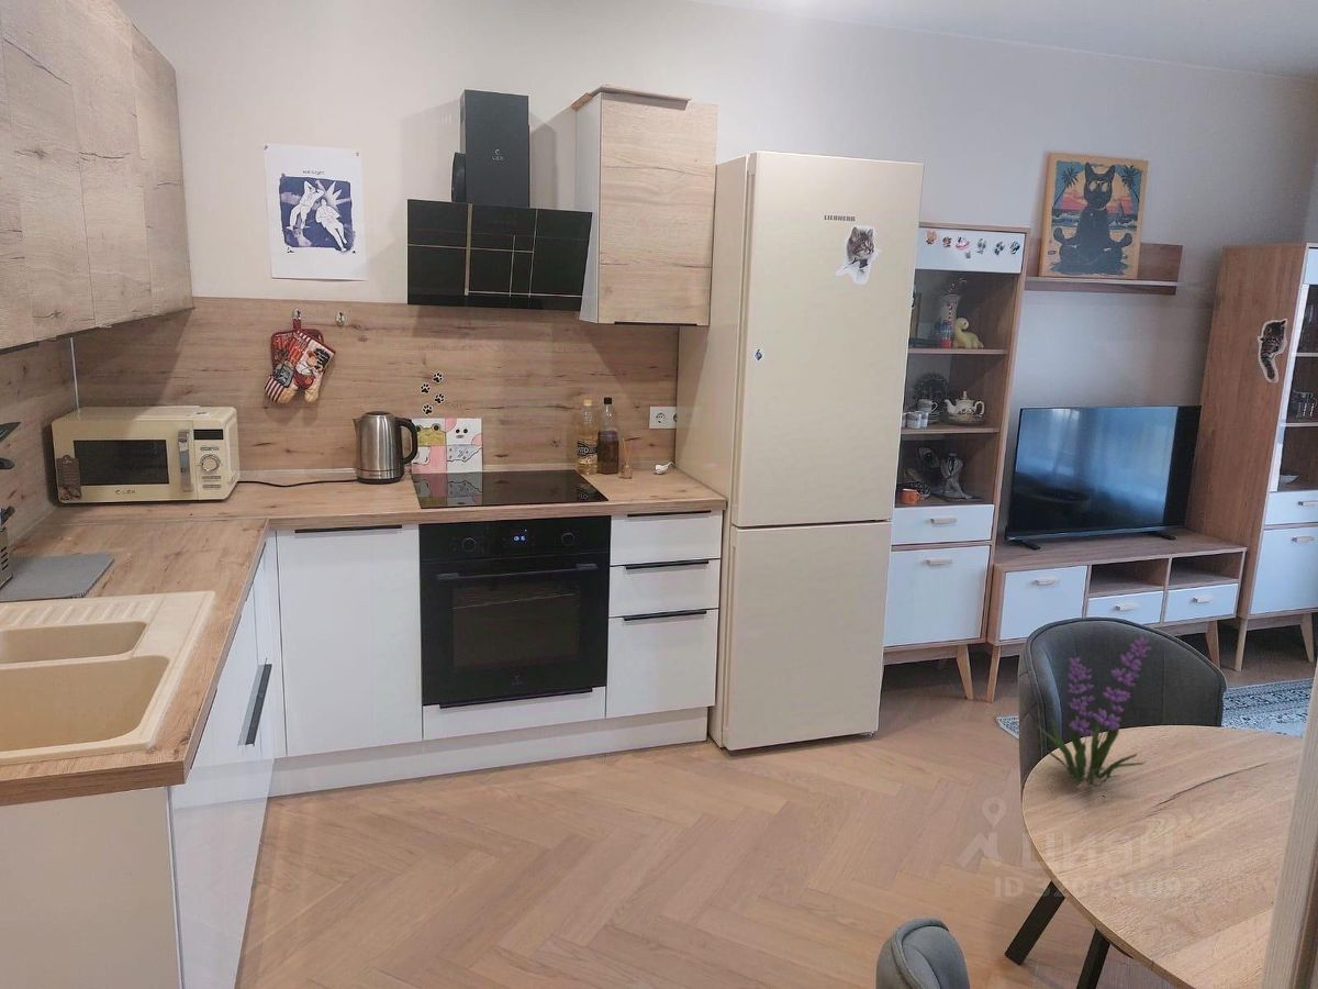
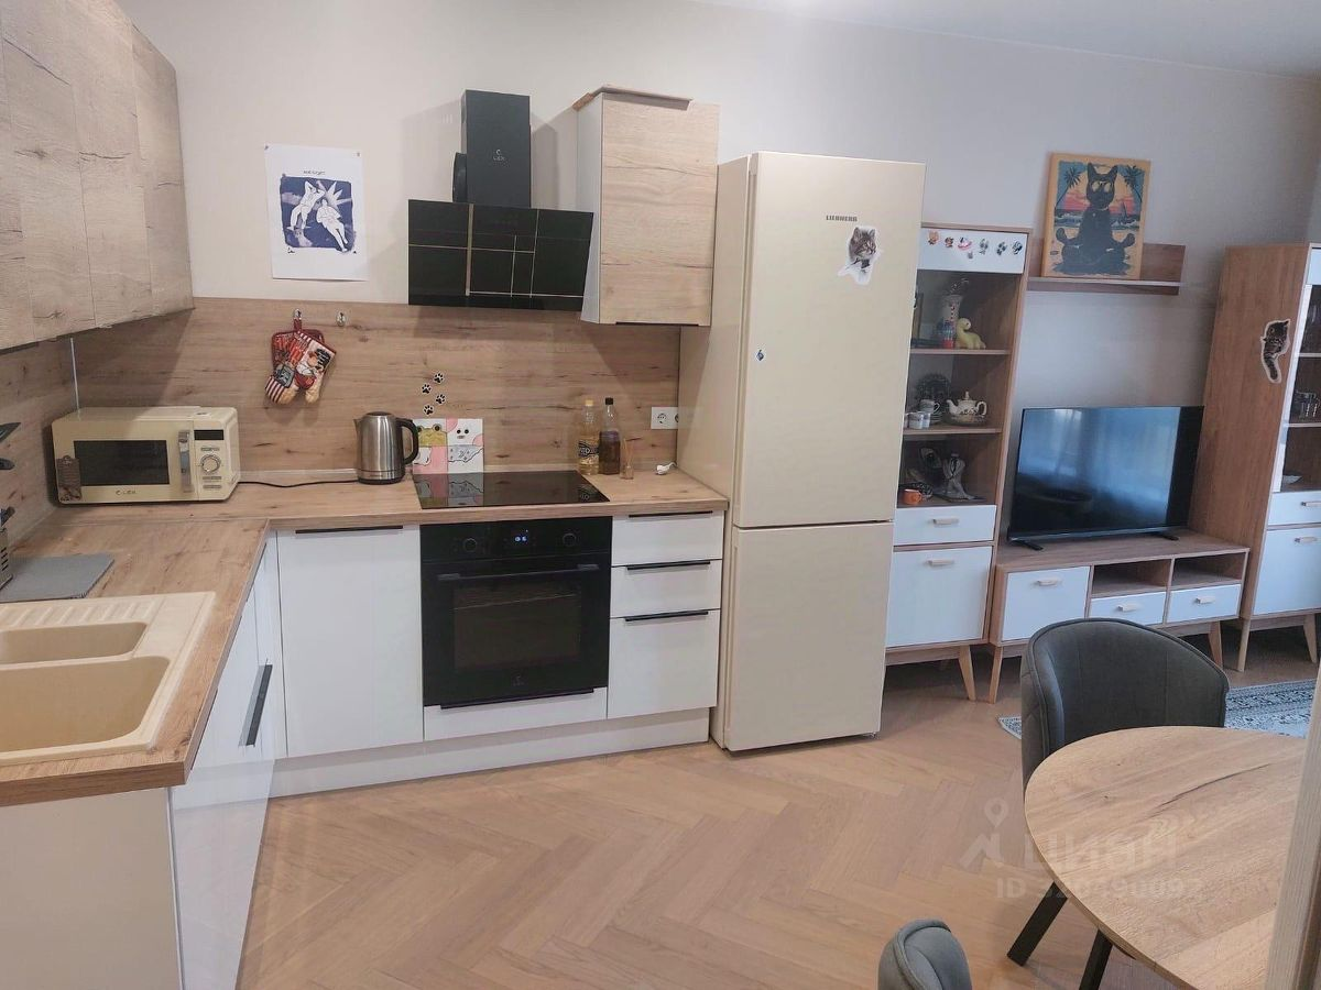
- plant [1032,635,1152,788]
